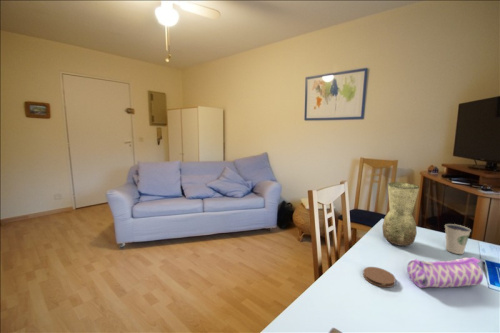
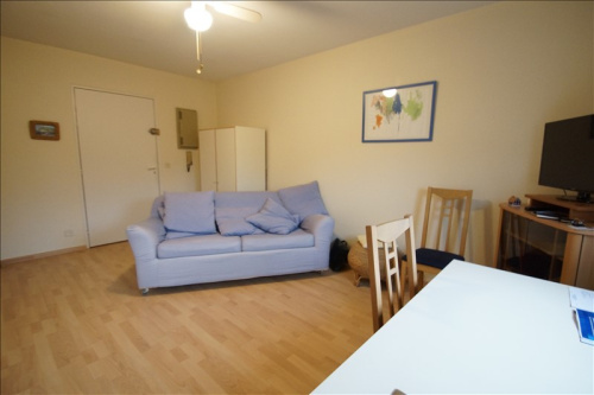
- coaster [362,266,396,288]
- vase [381,181,420,247]
- pencil case [406,256,484,289]
- dixie cup [444,223,472,255]
